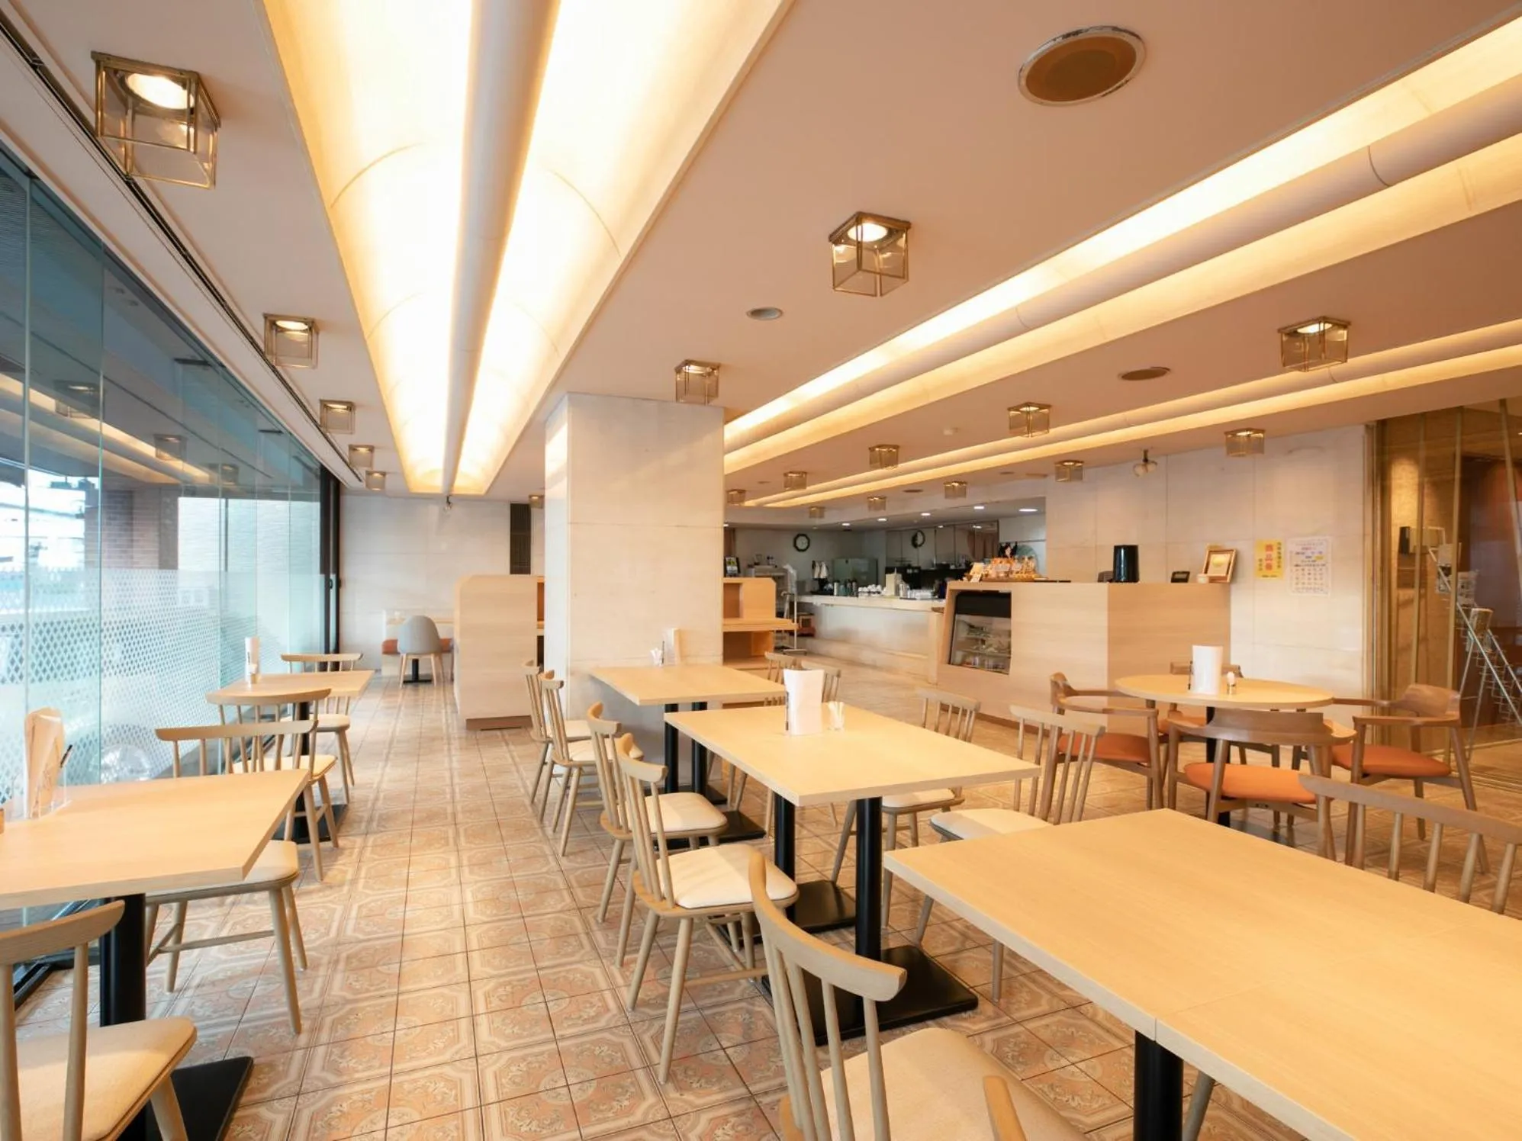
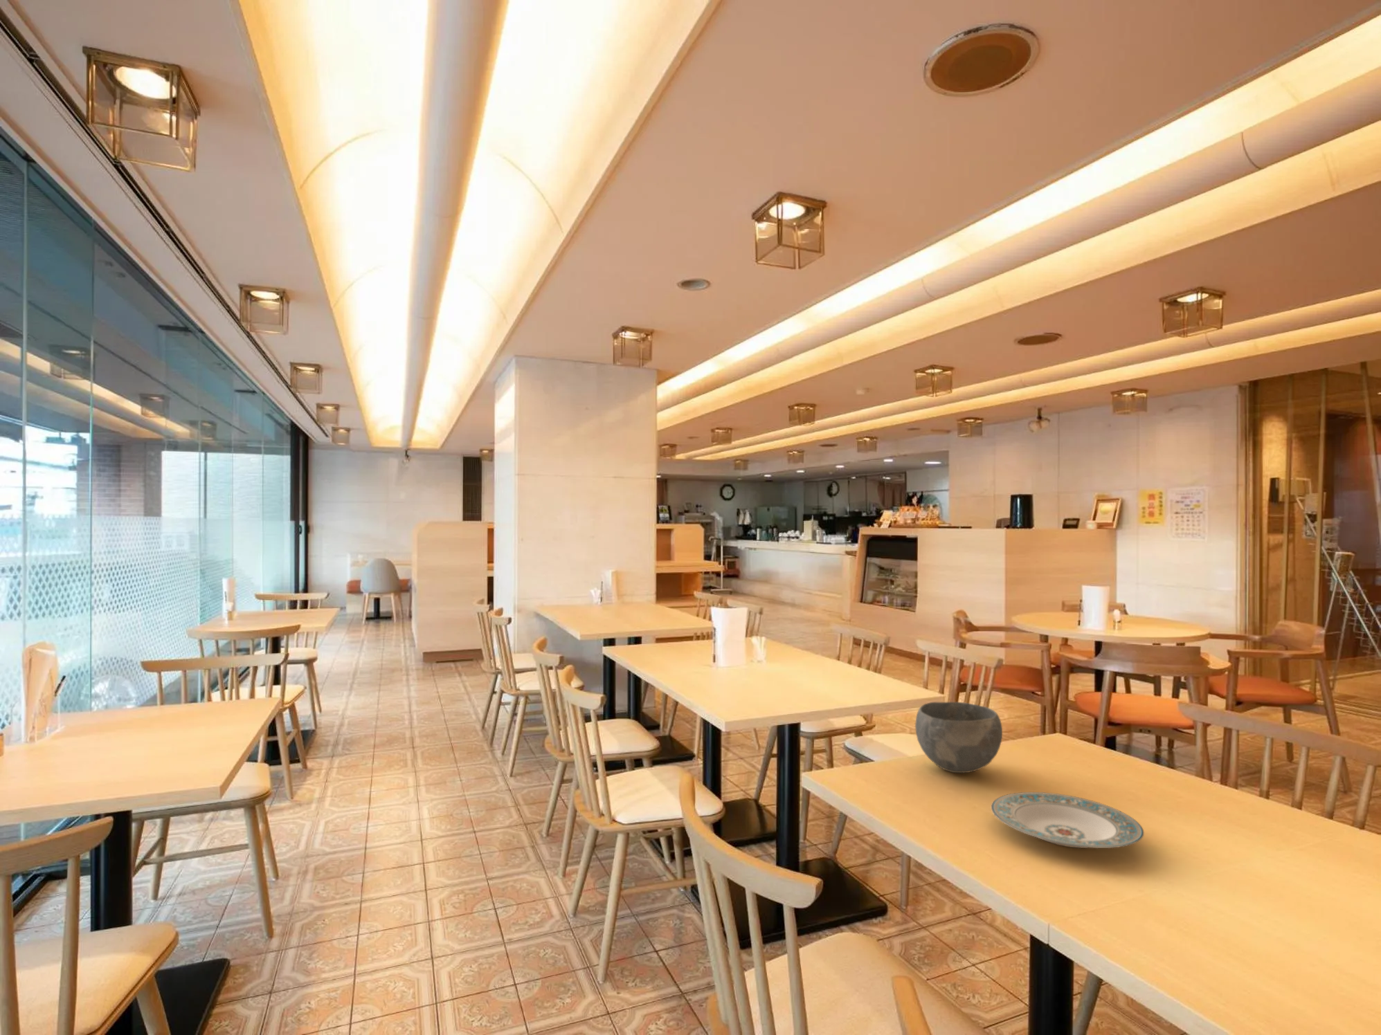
+ plate [991,791,1145,849]
+ bowl [915,701,1003,773]
